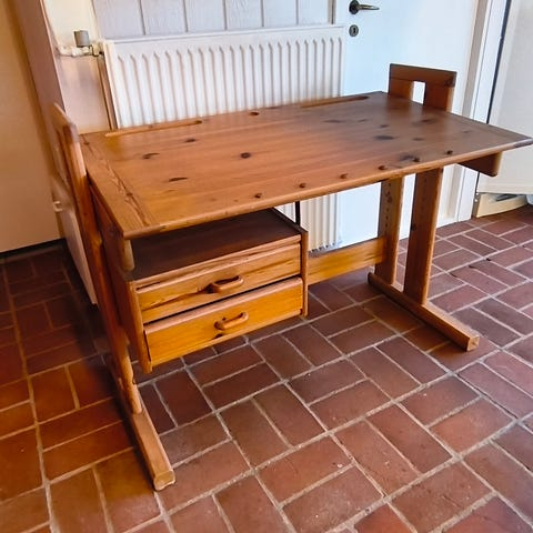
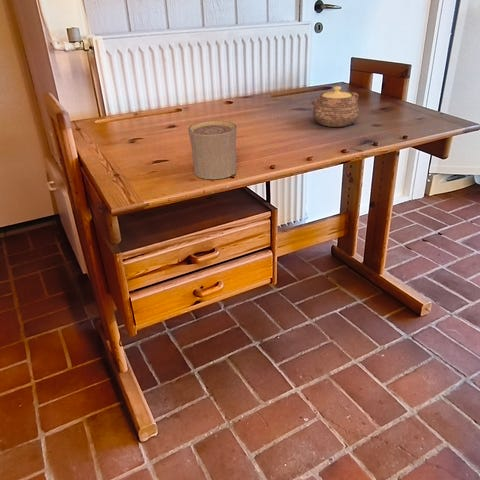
+ teapot [310,85,360,128]
+ cup [187,120,238,180]
